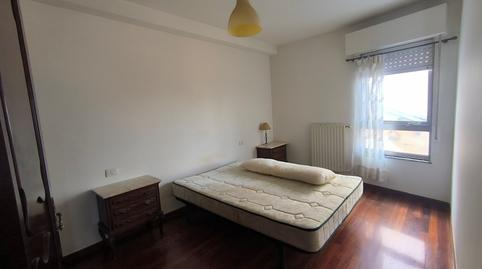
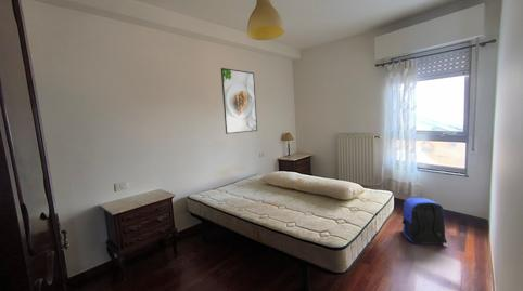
+ backpack [401,197,448,246]
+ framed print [220,67,258,135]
